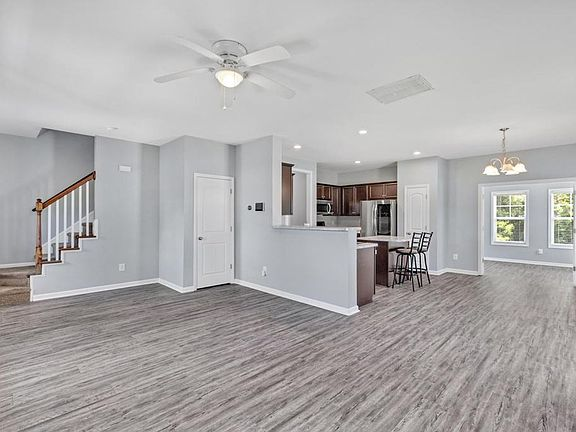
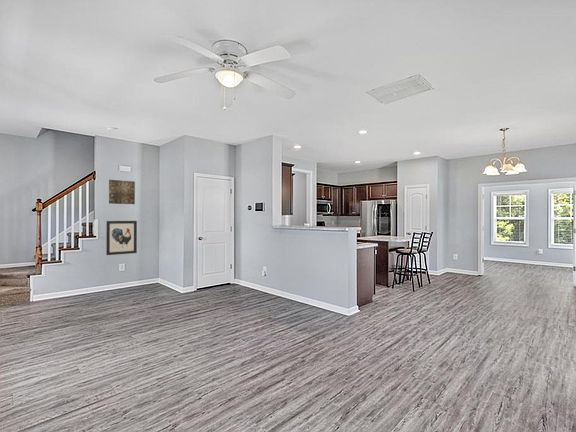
+ wall art [105,220,138,256]
+ wall art [108,179,136,205]
